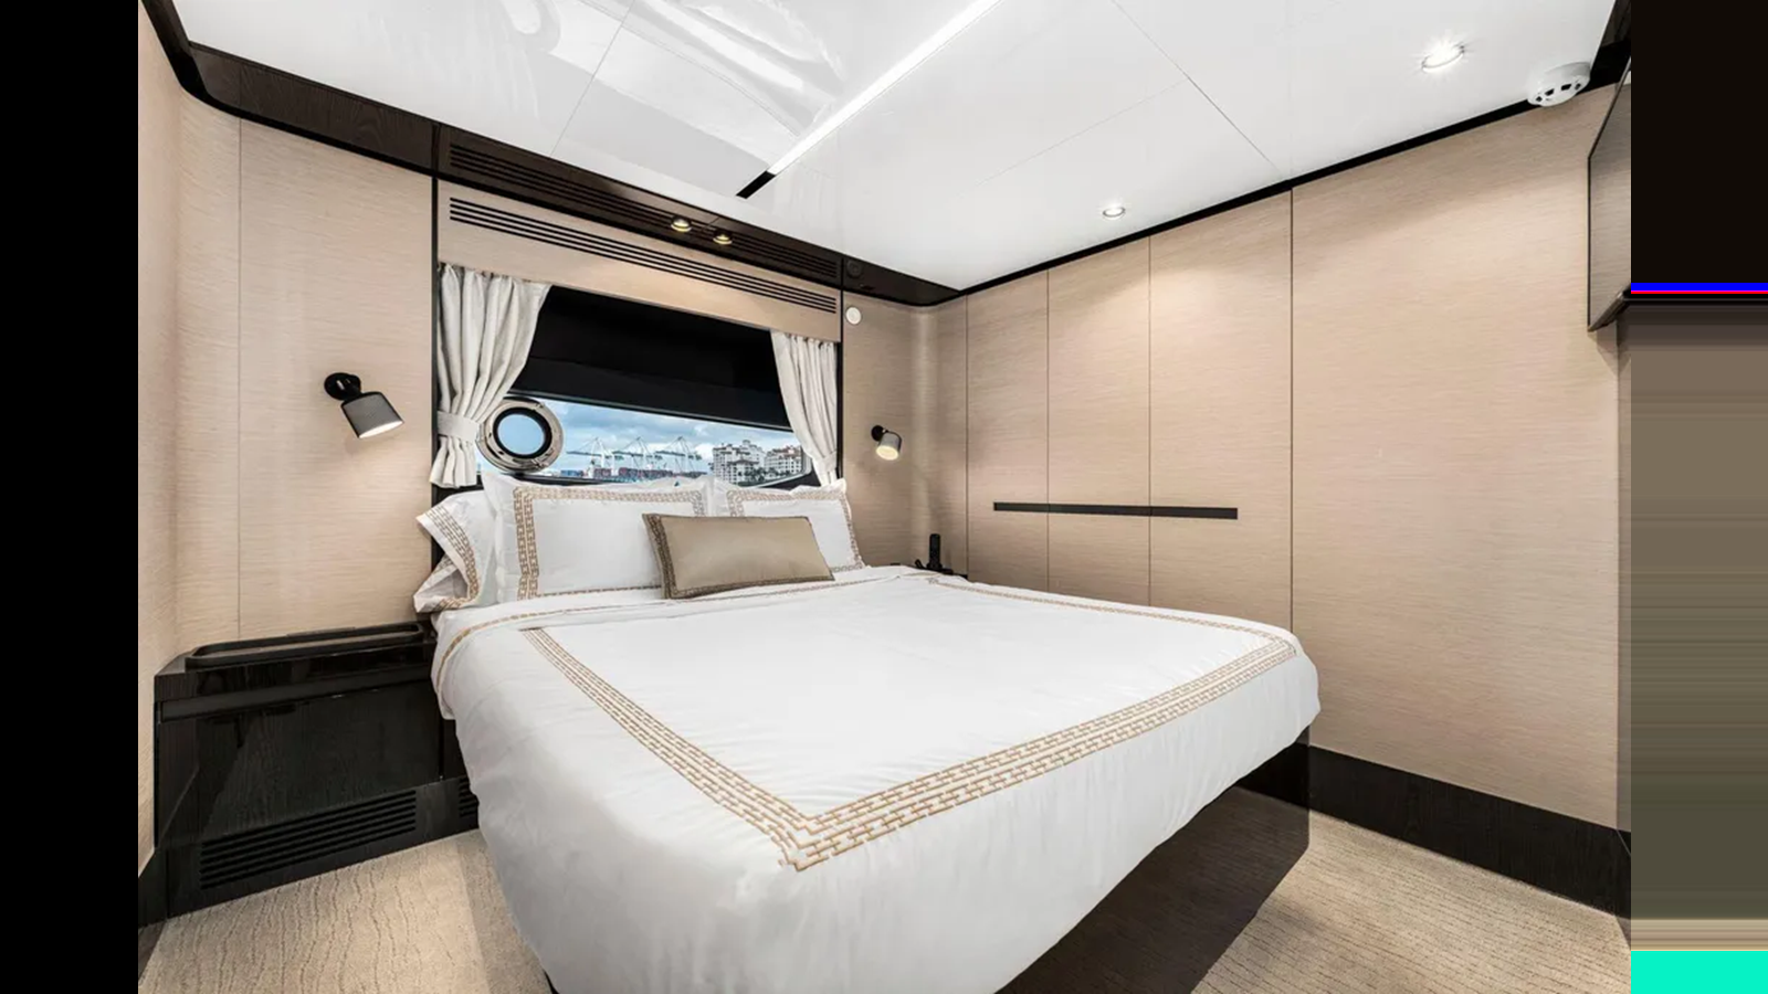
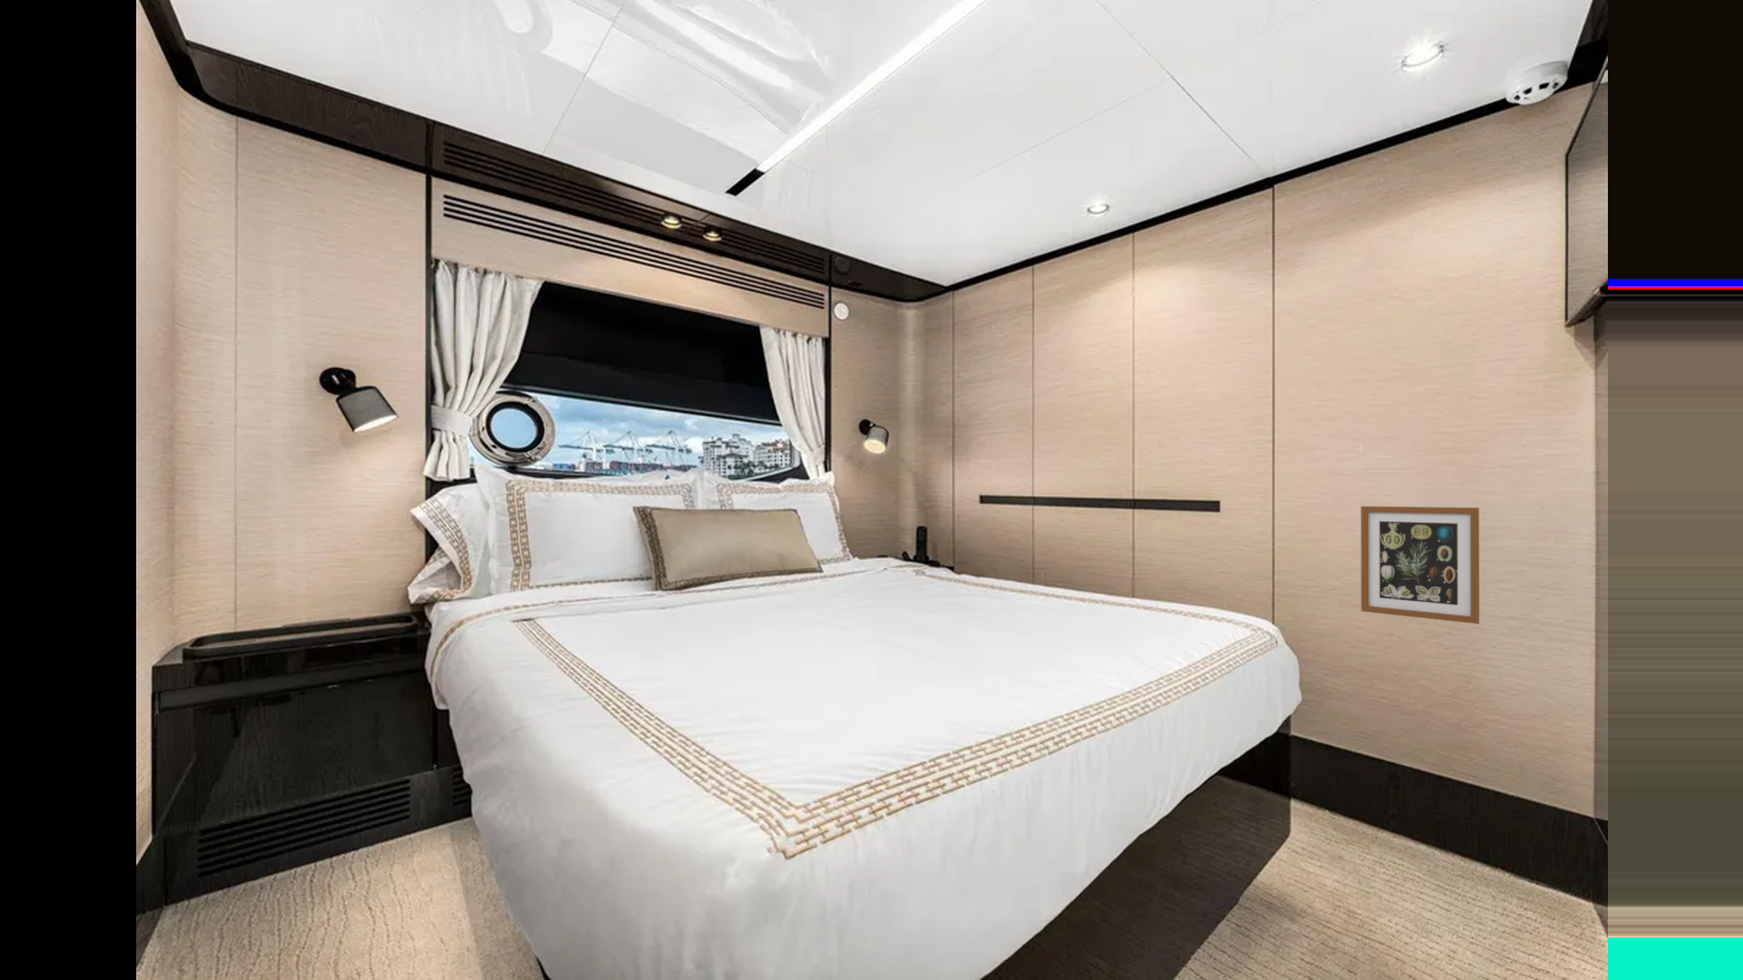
+ wall art [1360,505,1481,625]
